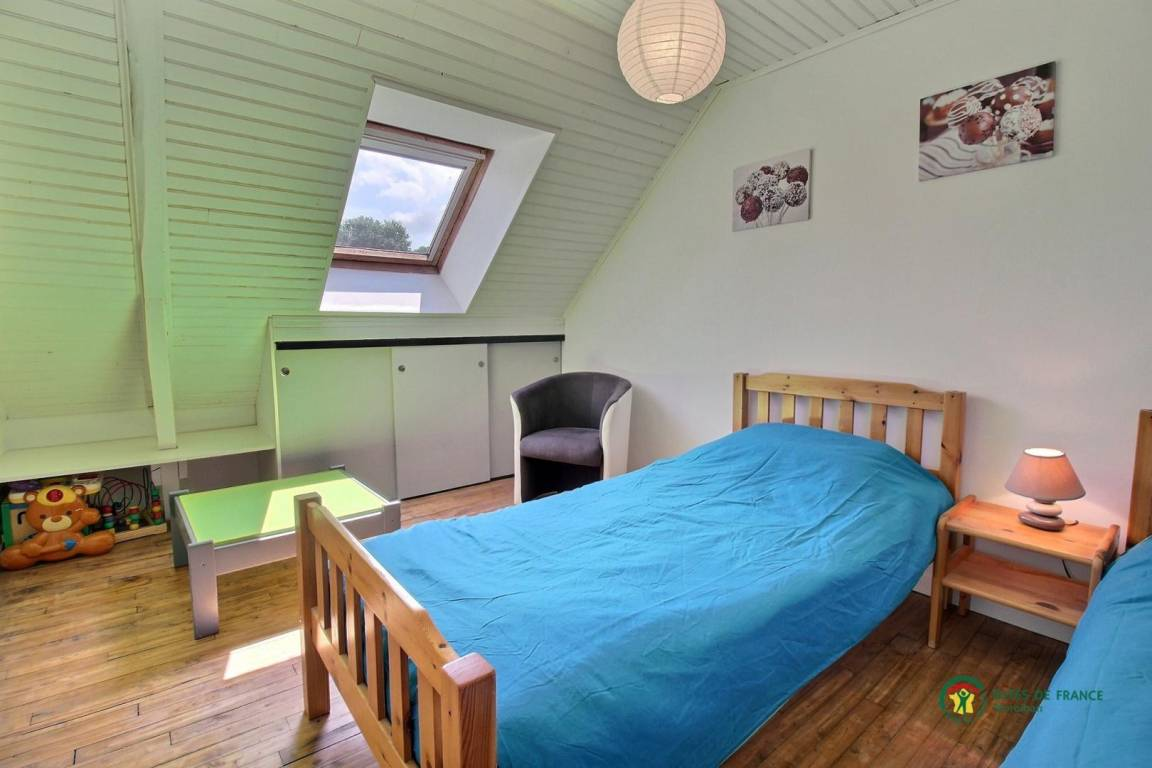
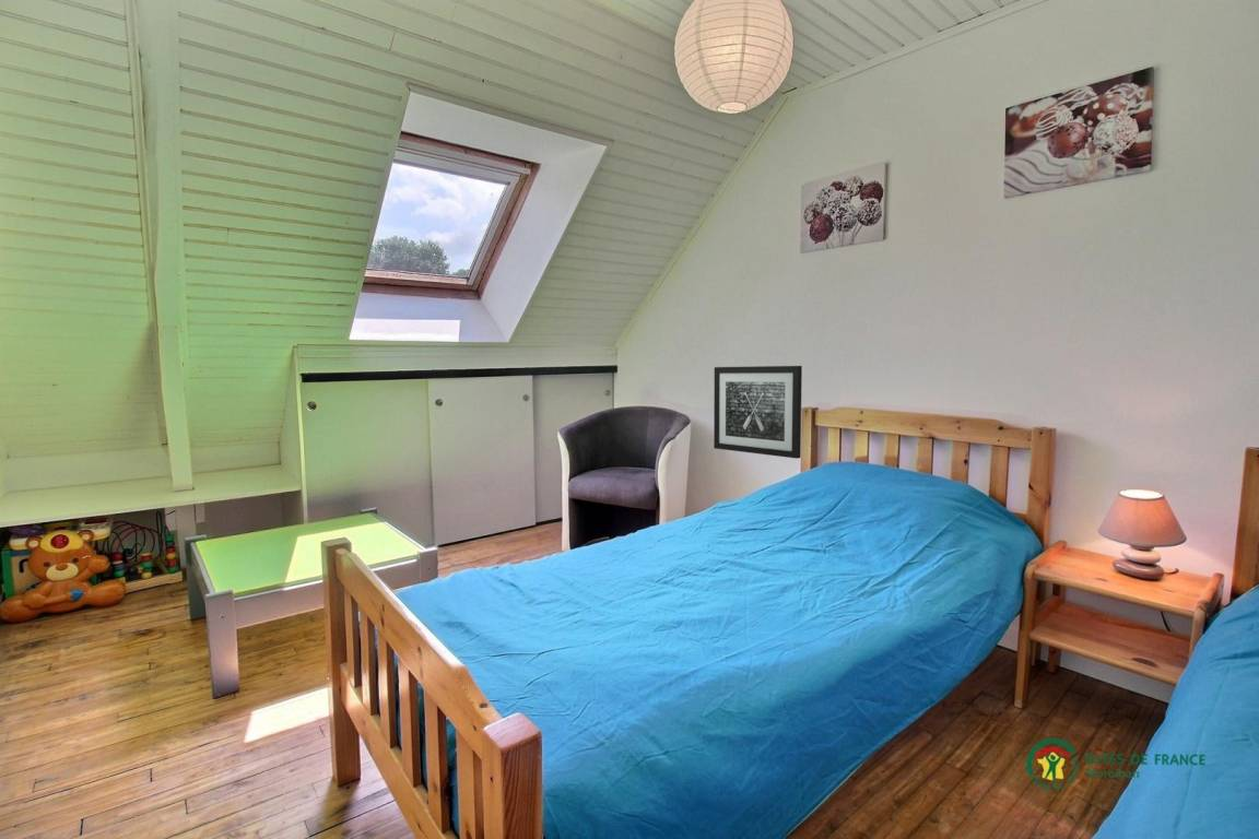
+ wall art [713,365,803,460]
